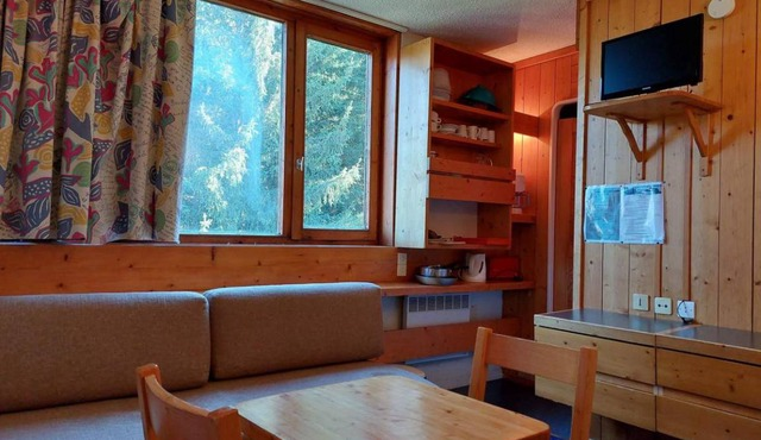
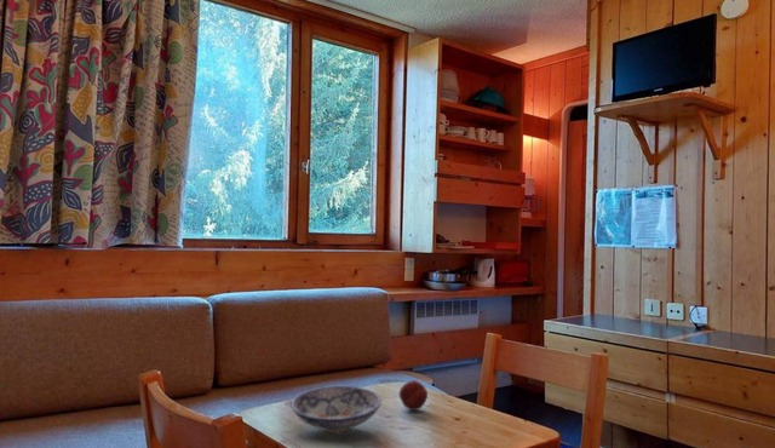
+ bowl [291,385,383,435]
+ apple [398,379,429,412]
